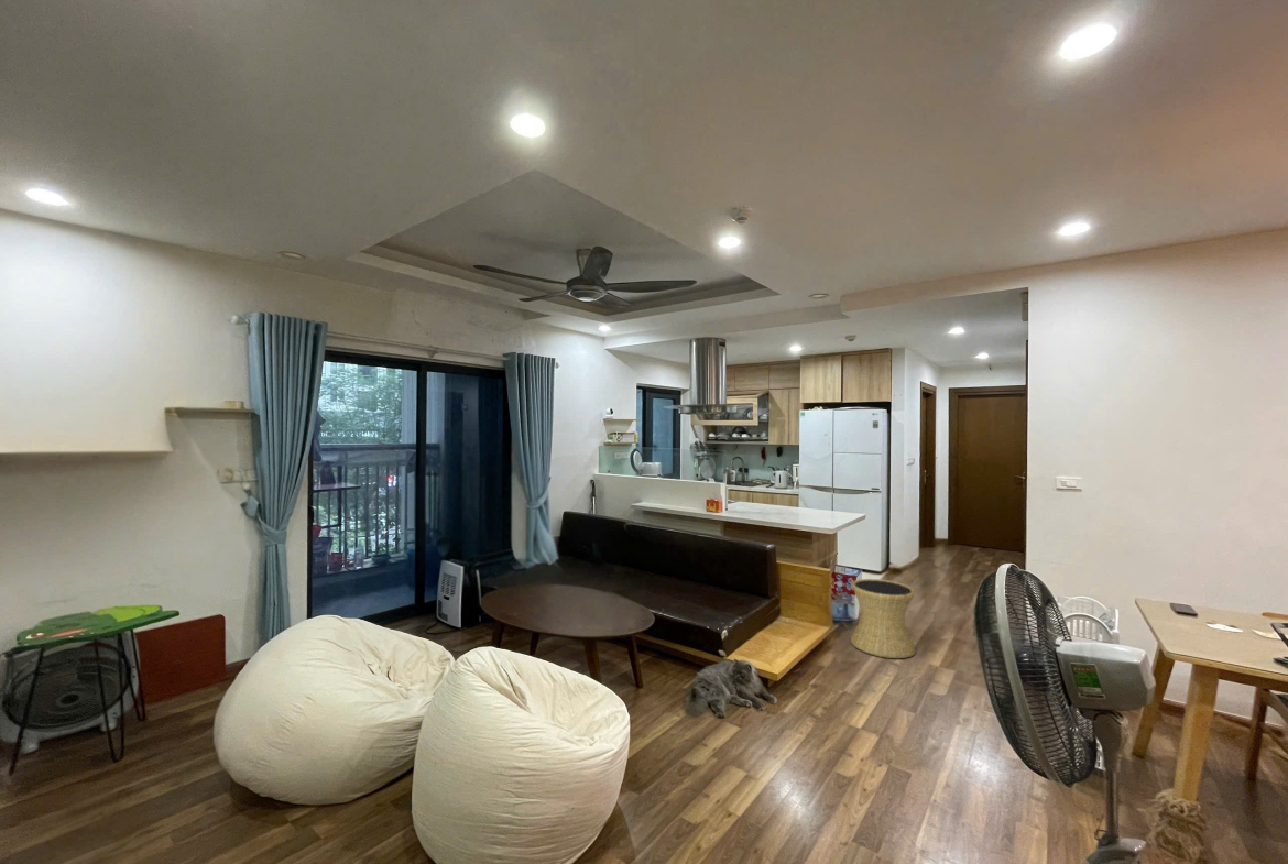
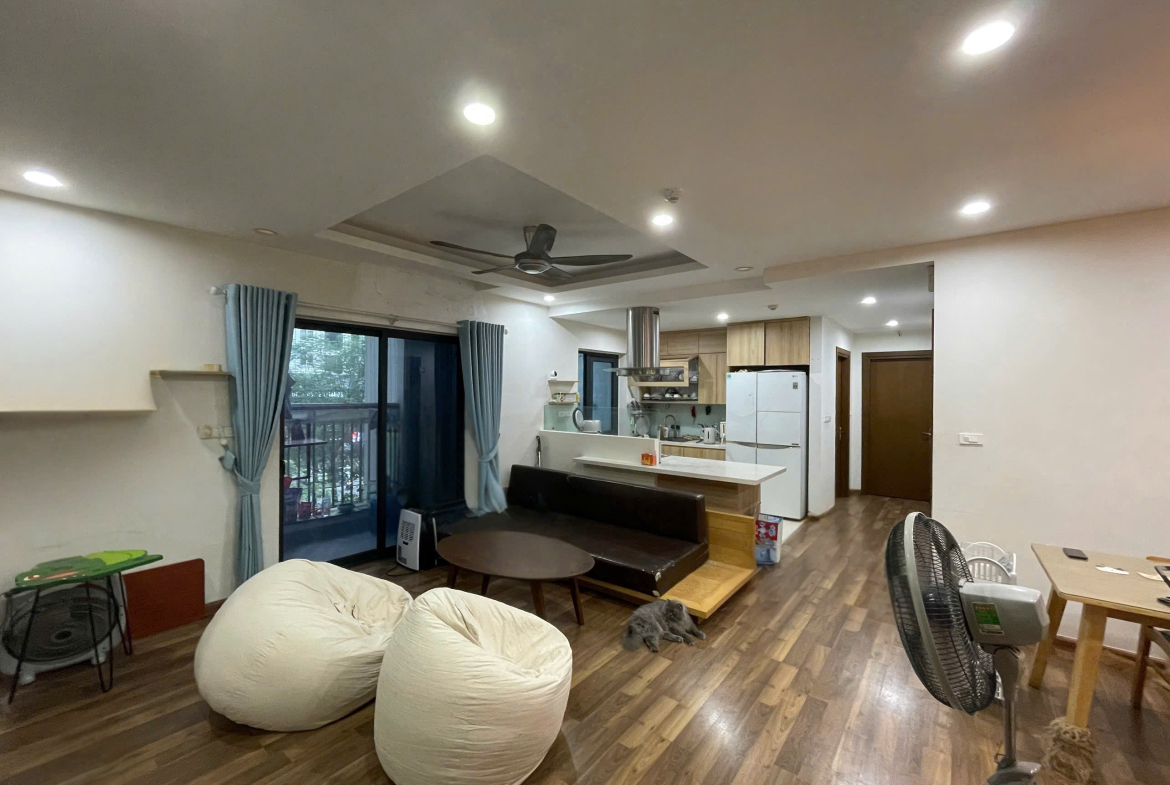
- side table [850,578,917,659]
